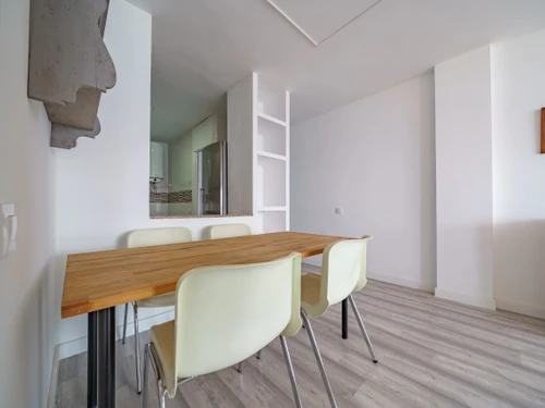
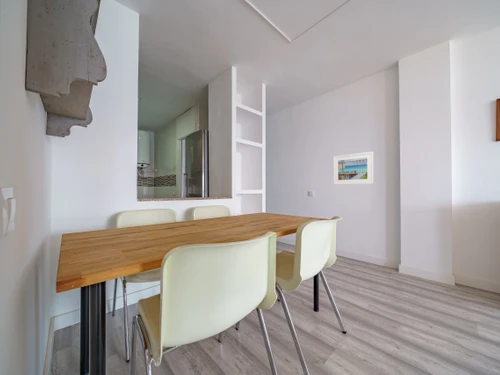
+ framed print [332,151,375,186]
